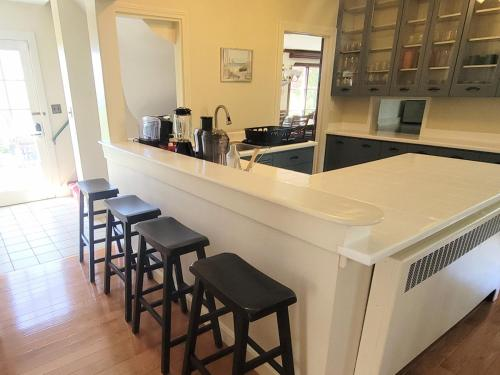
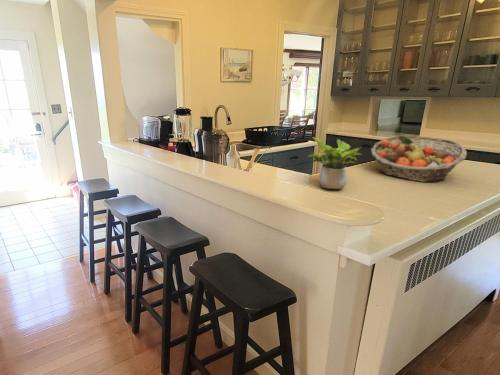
+ potted plant [306,136,363,190]
+ fruit basket [370,134,468,183]
